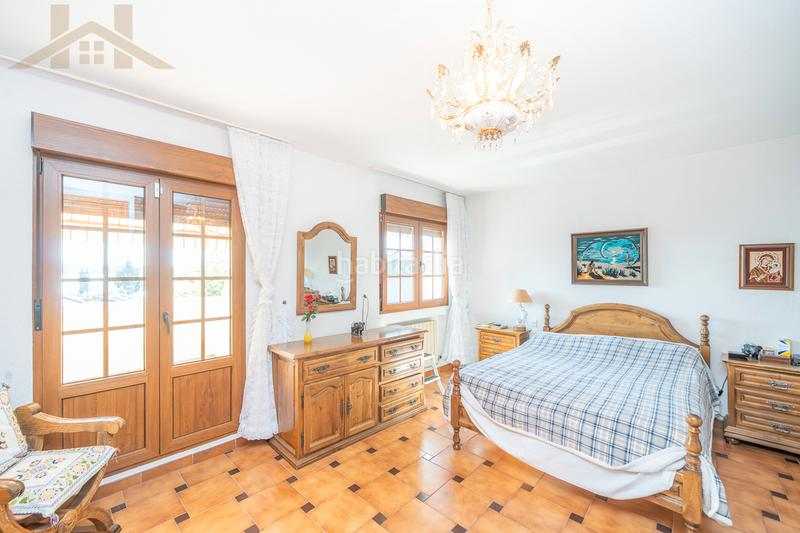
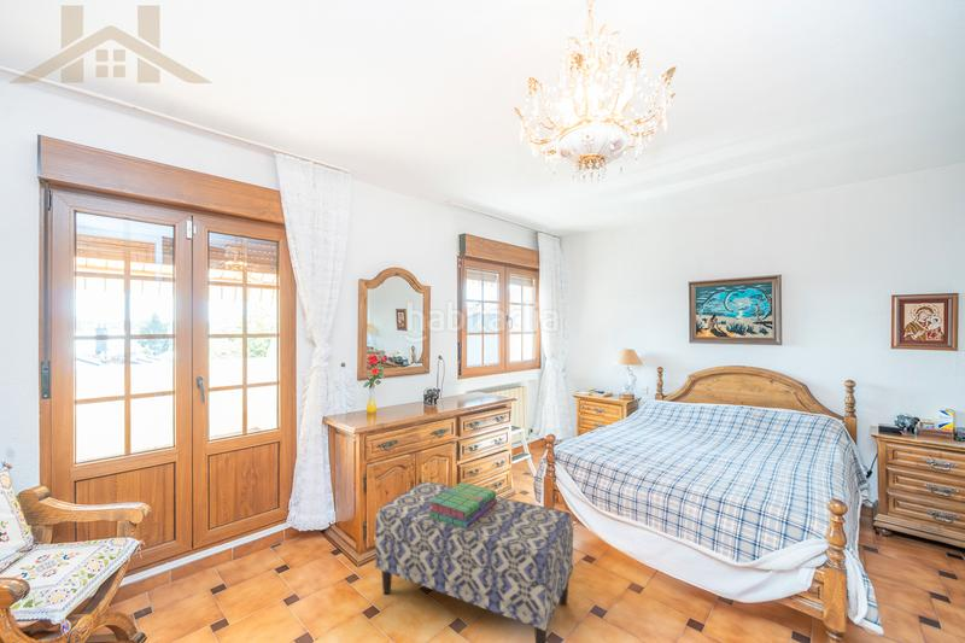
+ stack of books [428,481,497,530]
+ bench [374,480,574,643]
